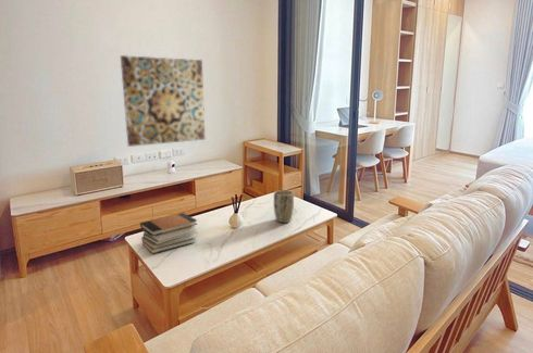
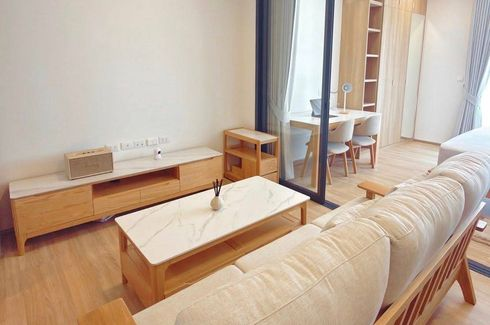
- wall art [120,54,206,148]
- book stack [139,212,198,254]
- plant pot [273,189,295,224]
